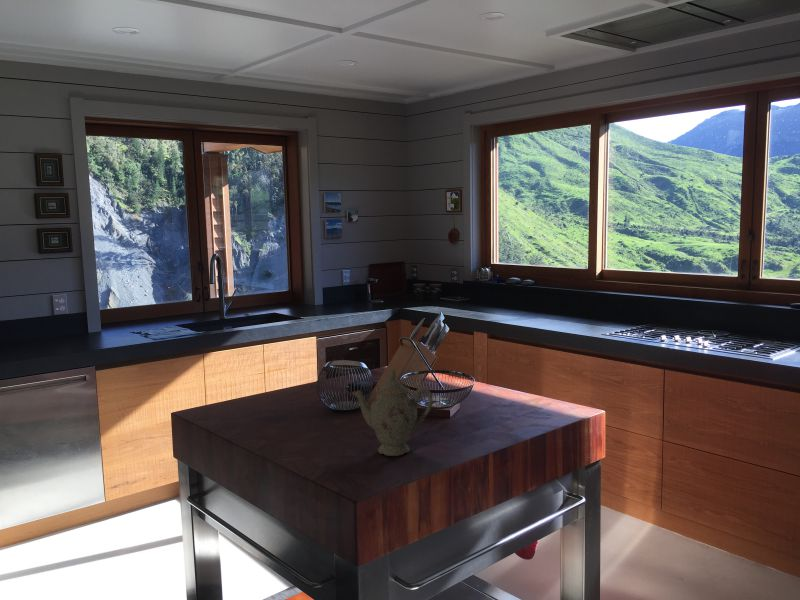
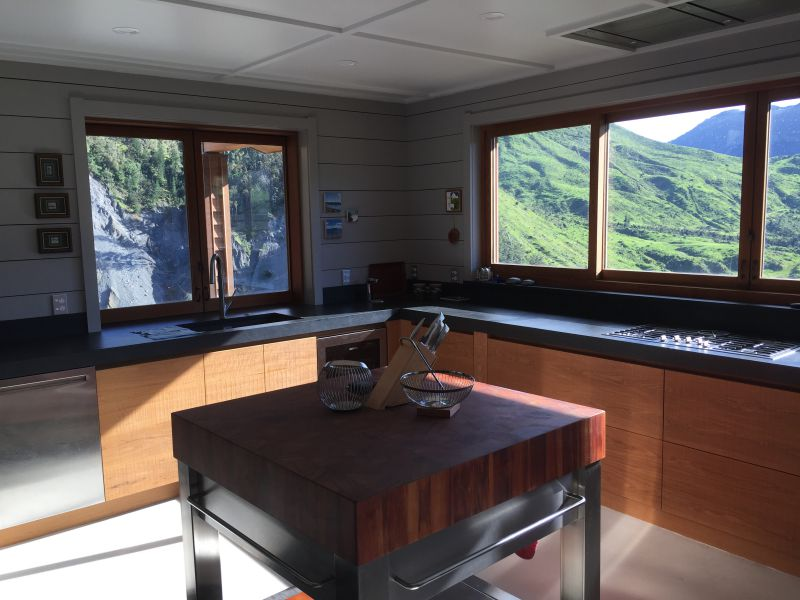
- chinaware [351,368,434,457]
